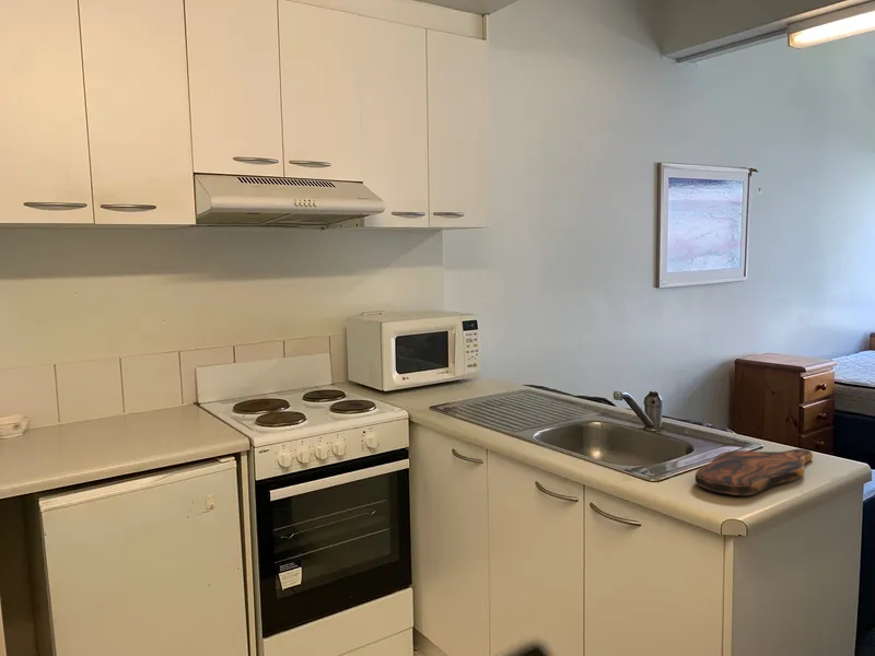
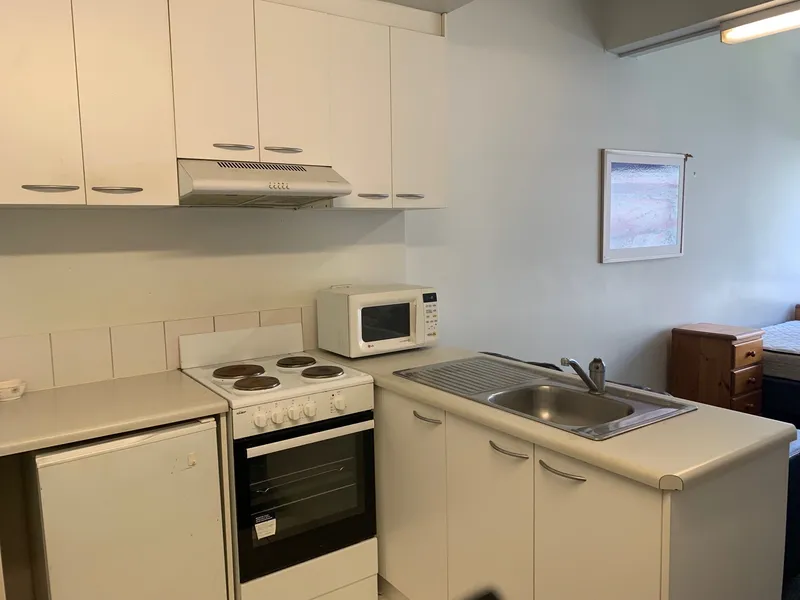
- cutting board [695,448,814,496]
